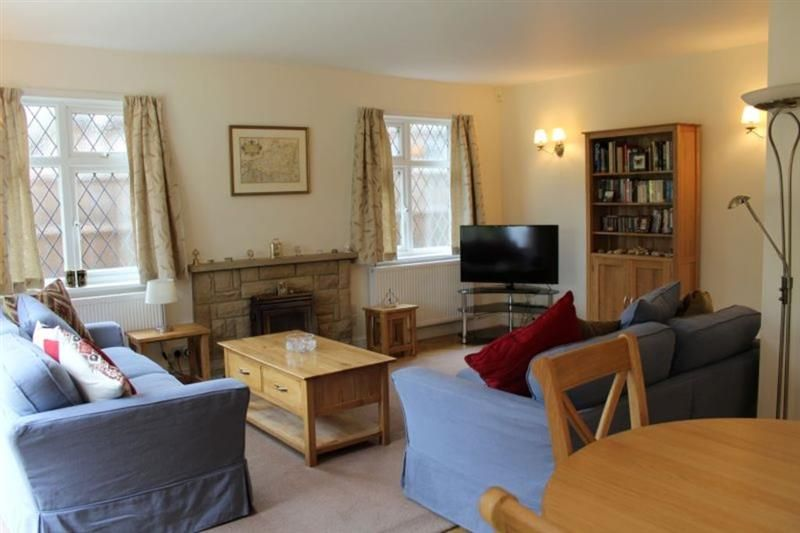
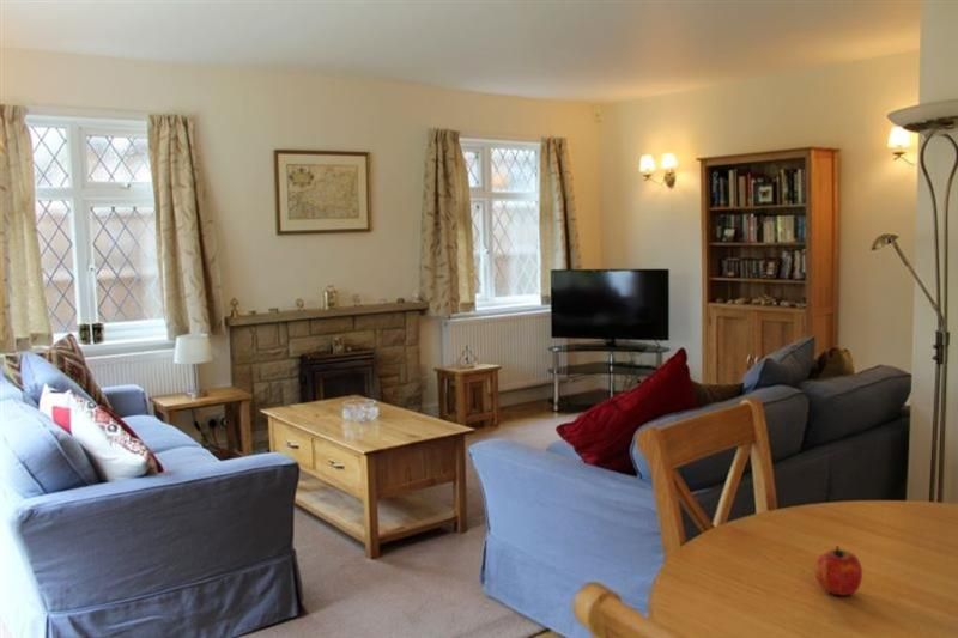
+ fruit [813,545,863,596]
